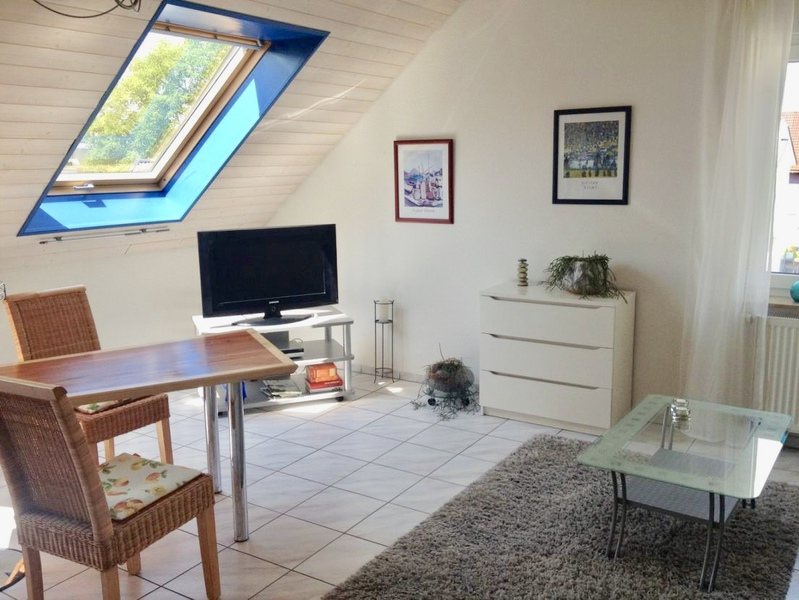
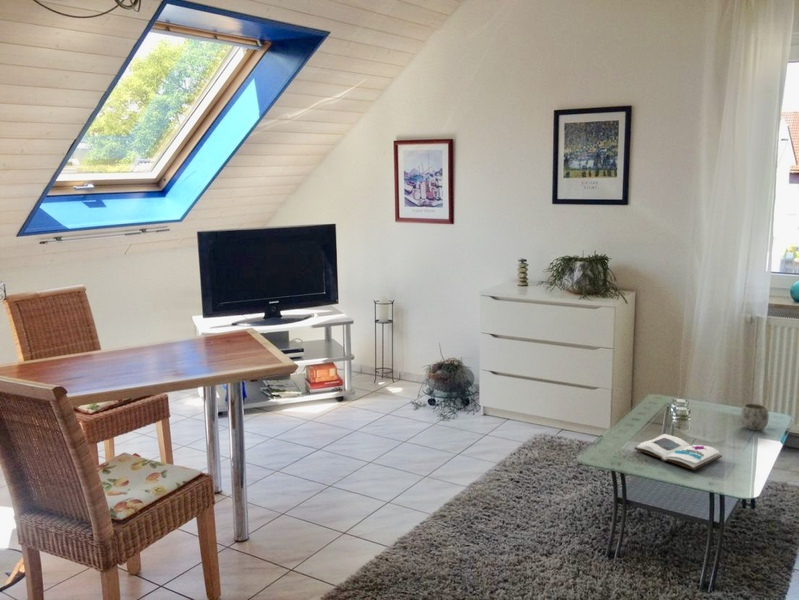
+ mug [740,402,770,431]
+ book [633,433,723,471]
